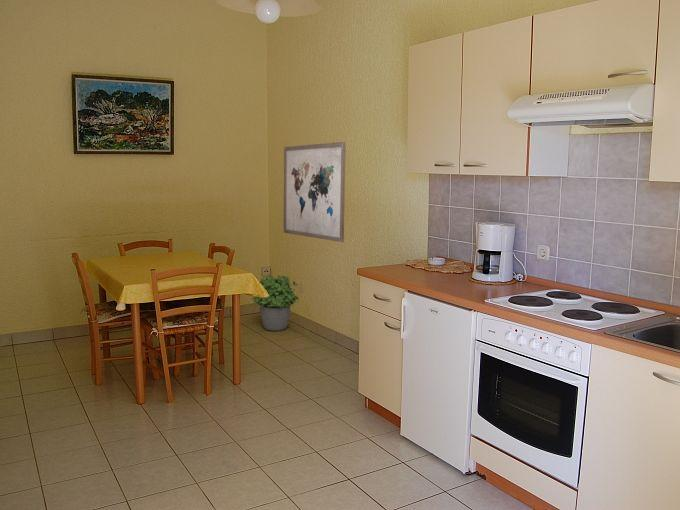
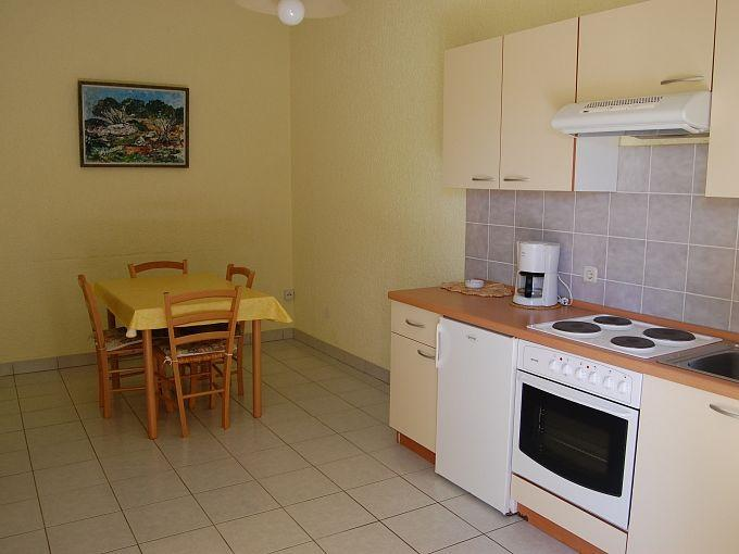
- wall art [283,141,347,243]
- potted plant [251,273,300,332]
